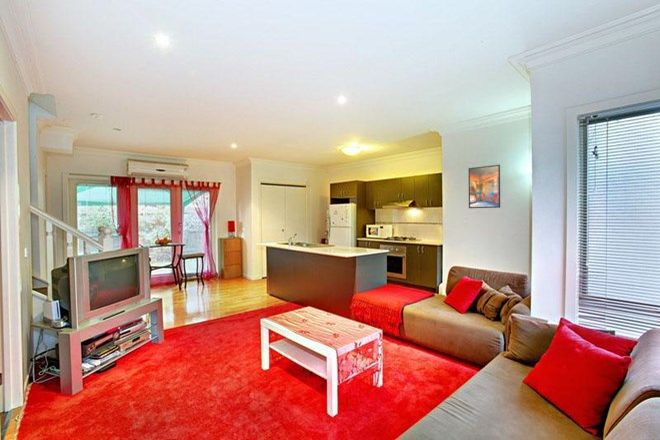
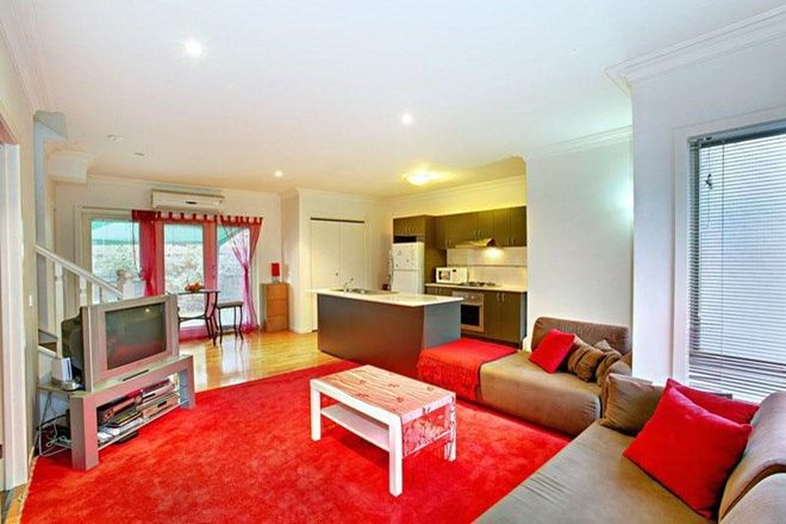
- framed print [467,164,501,209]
